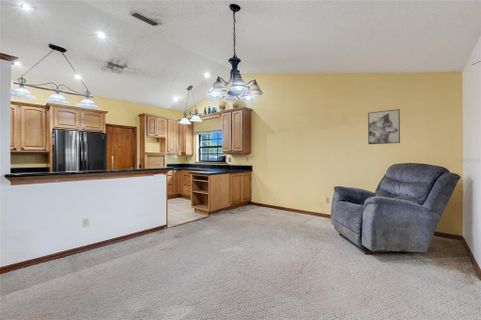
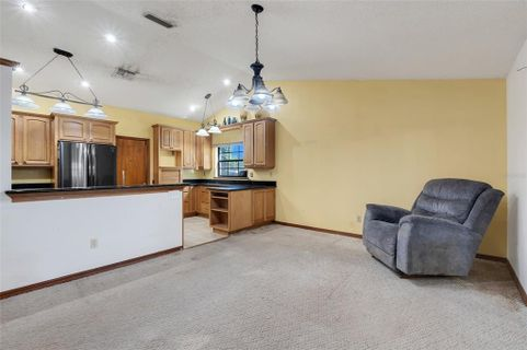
- wall art [367,108,401,145]
